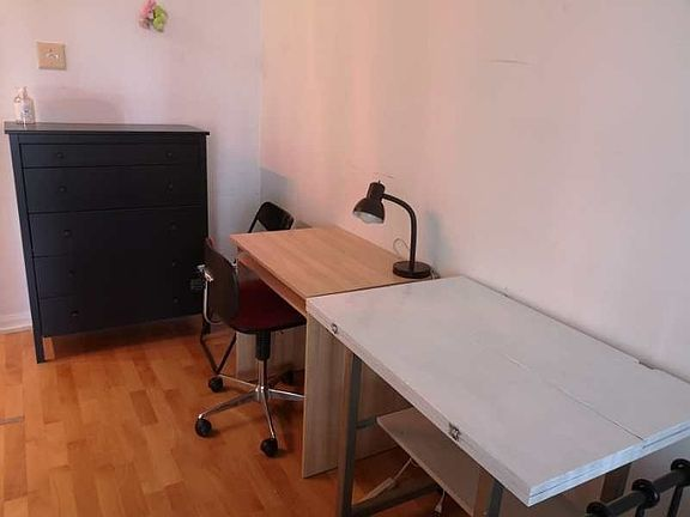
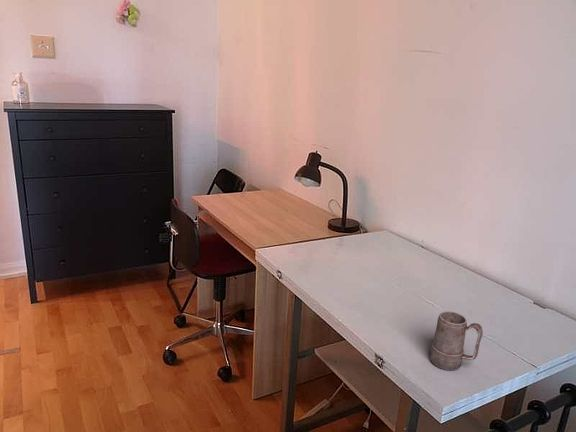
+ mug [429,310,484,371]
